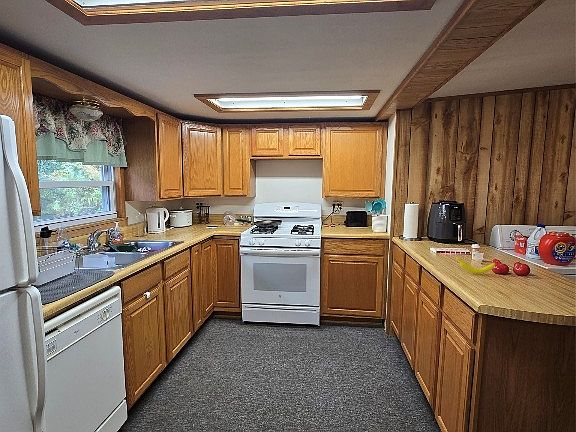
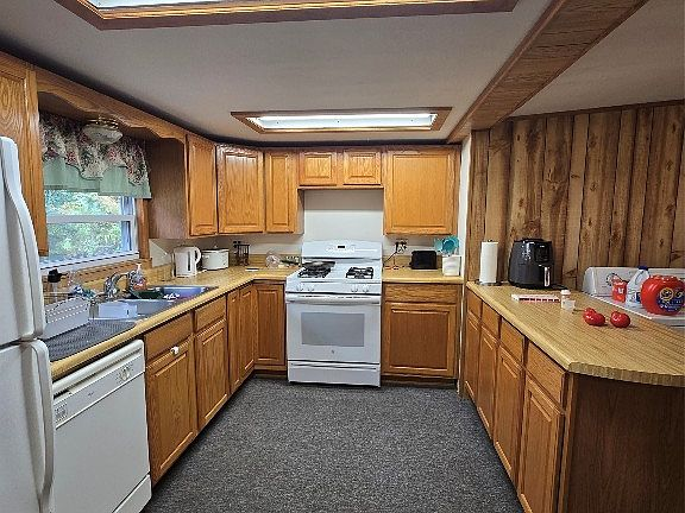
- banana [455,257,496,275]
